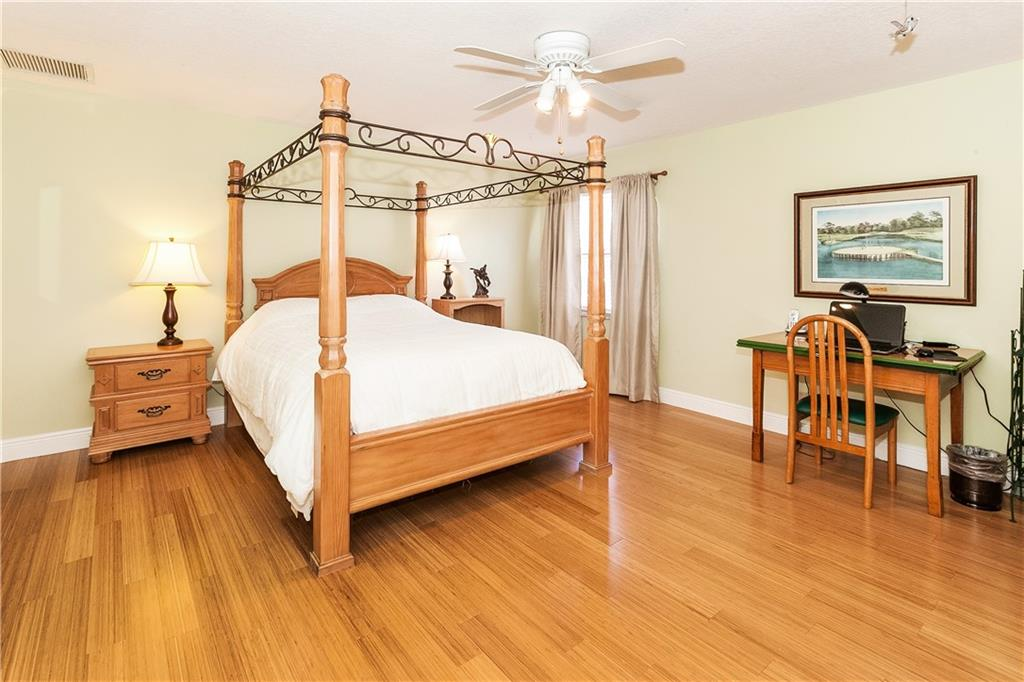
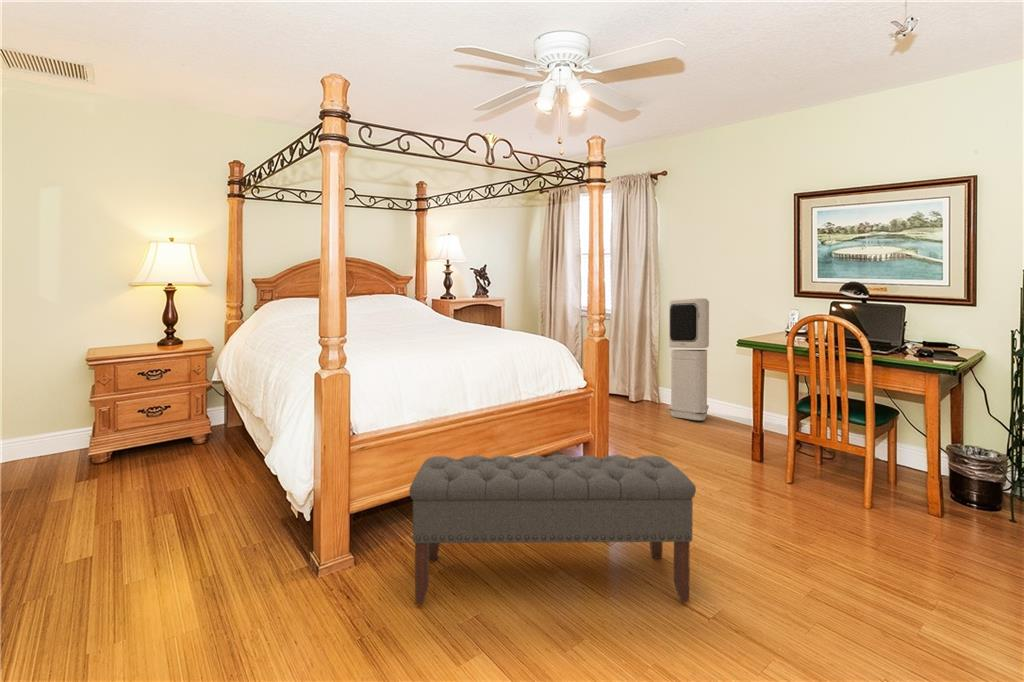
+ bench [409,454,697,605]
+ air purifier [668,297,710,421]
